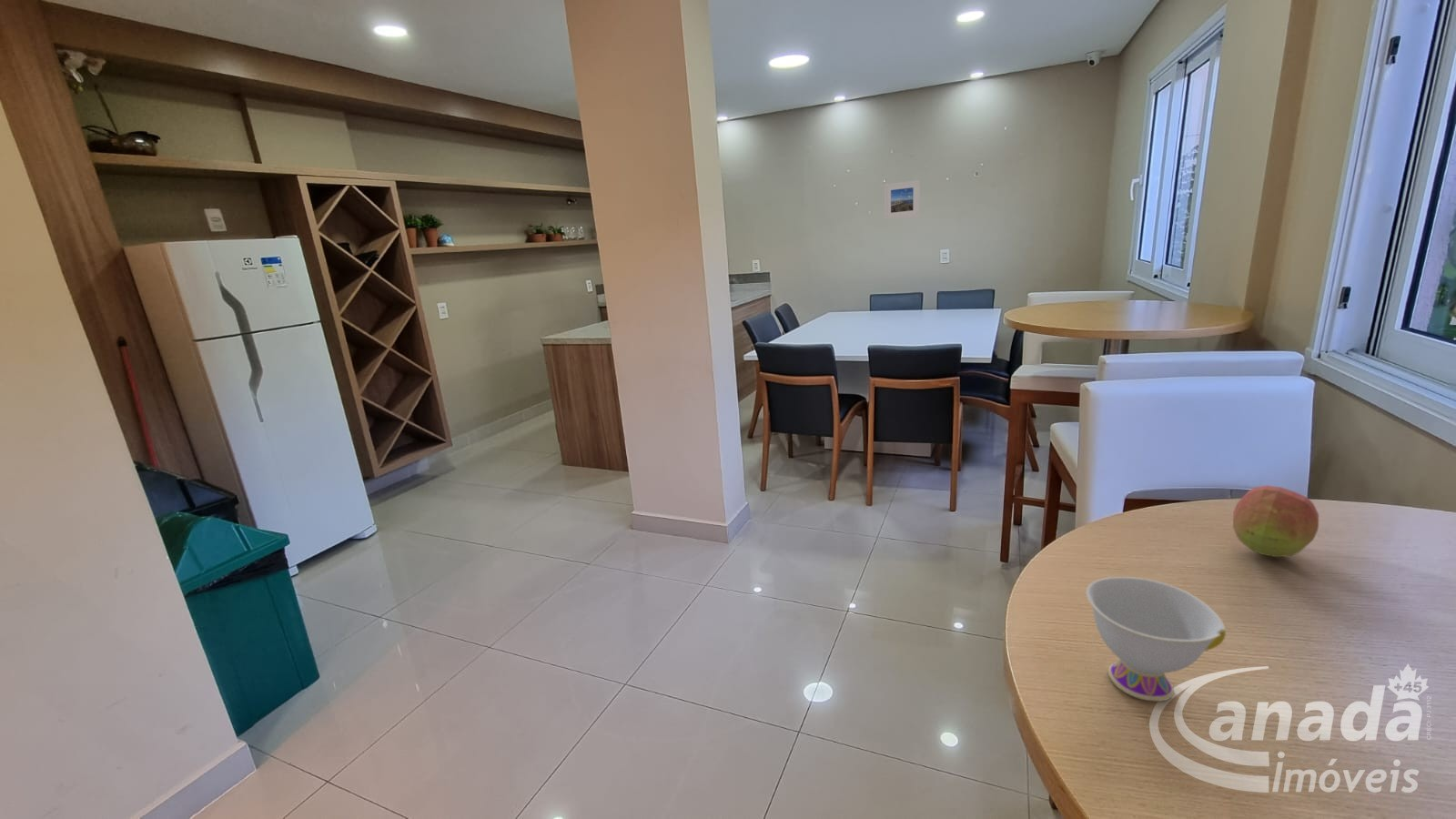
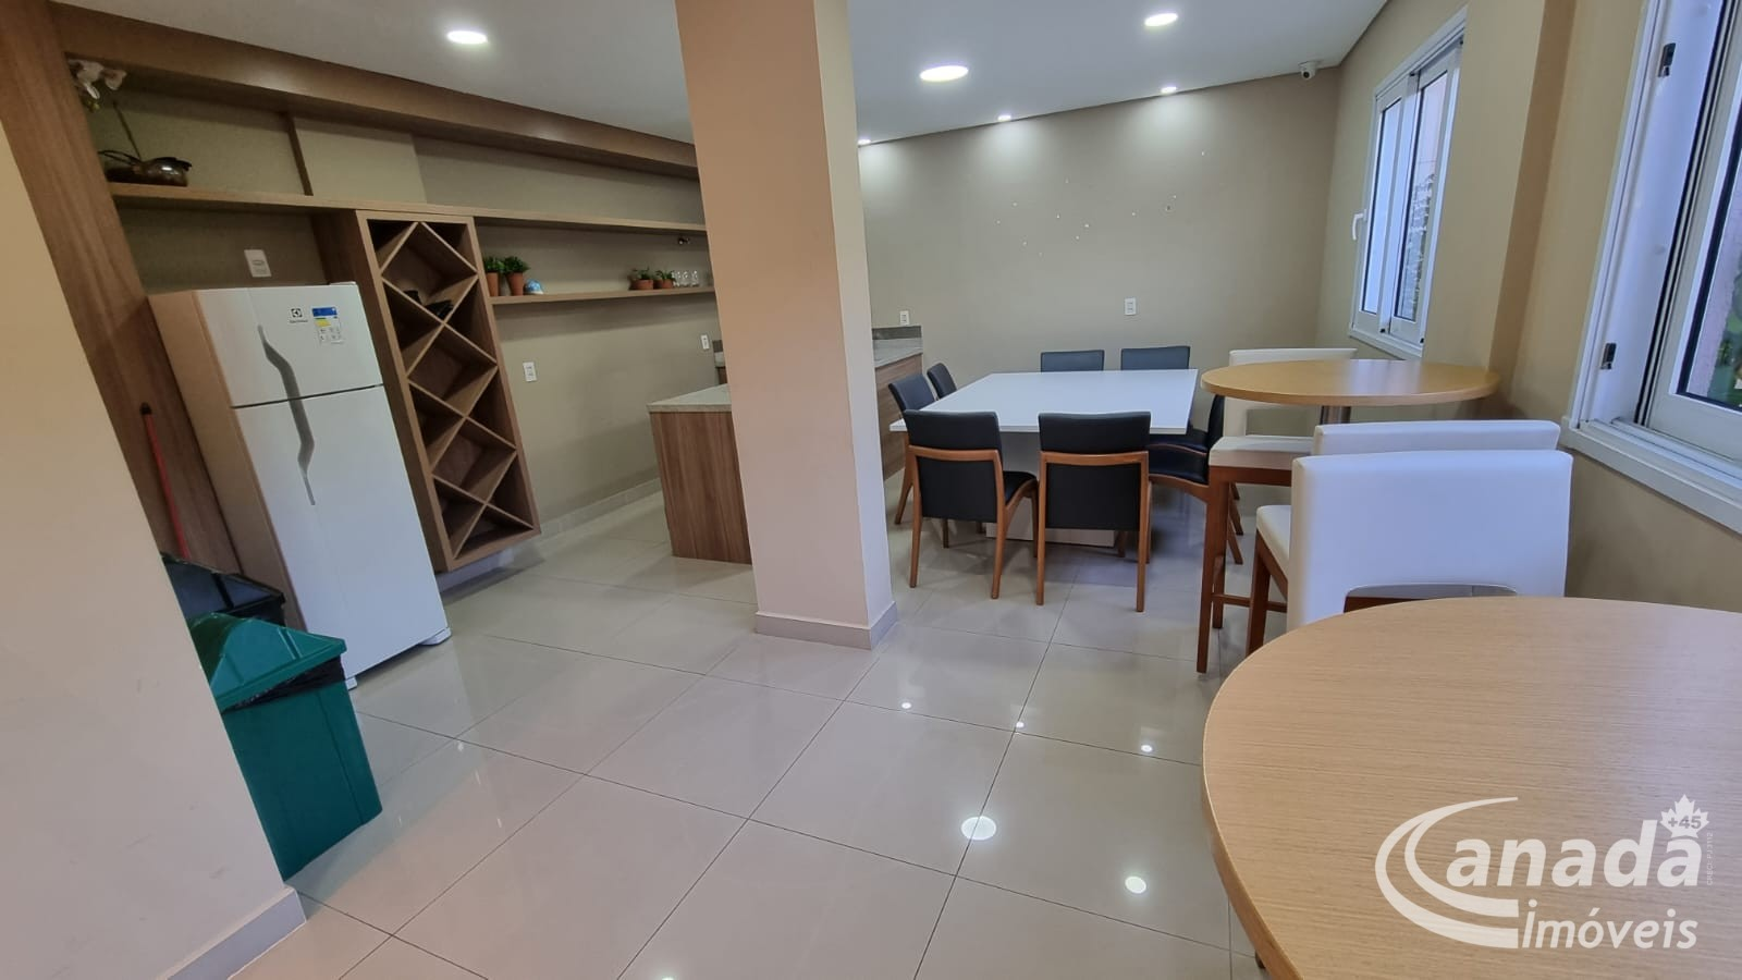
- teacup [1085,576,1227,703]
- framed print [884,179,921,220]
- fruit [1232,484,1320,558]
